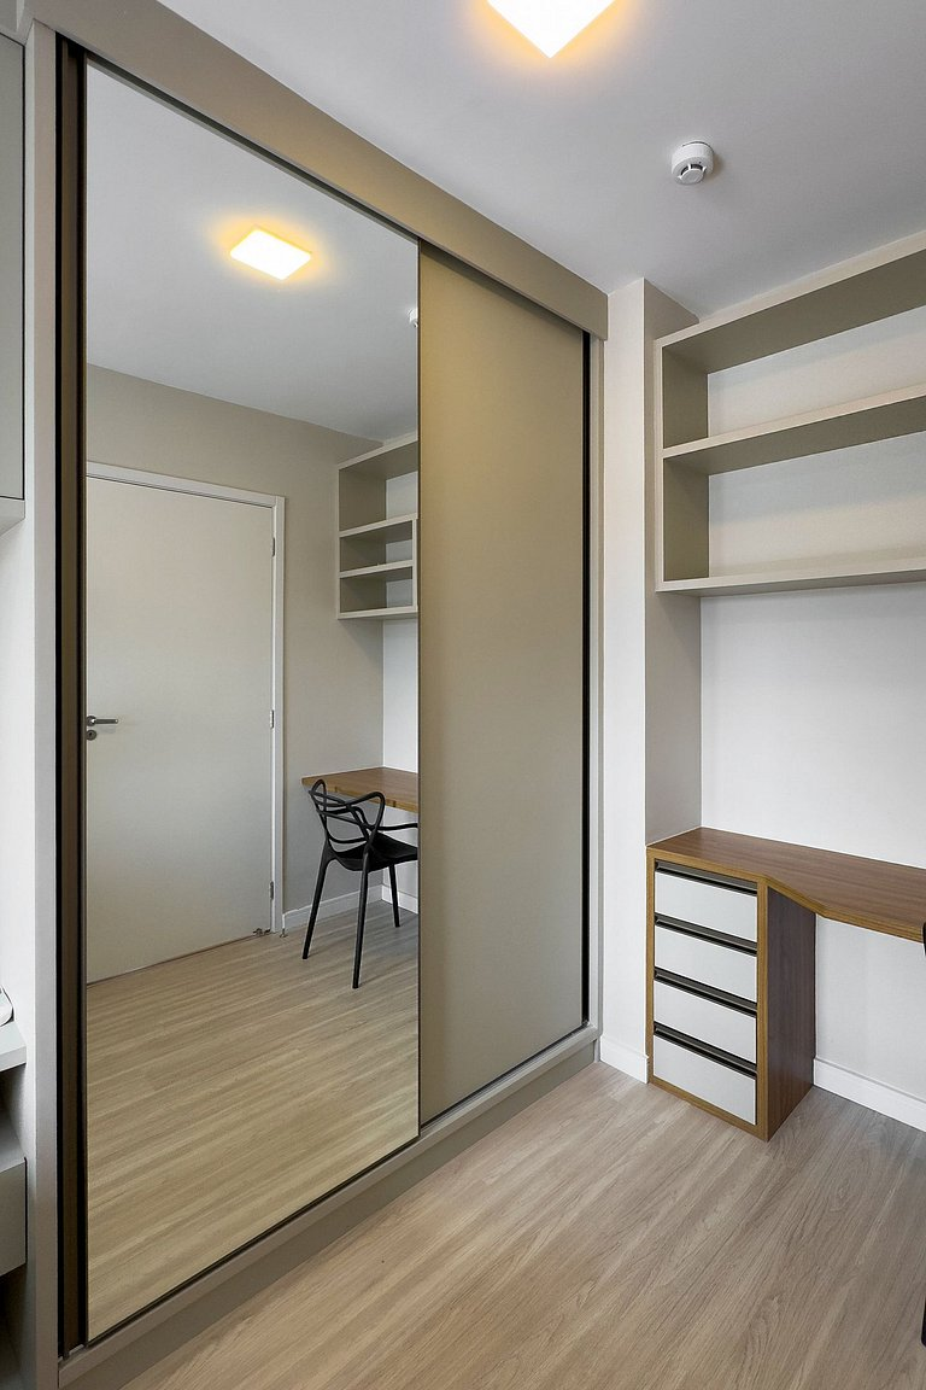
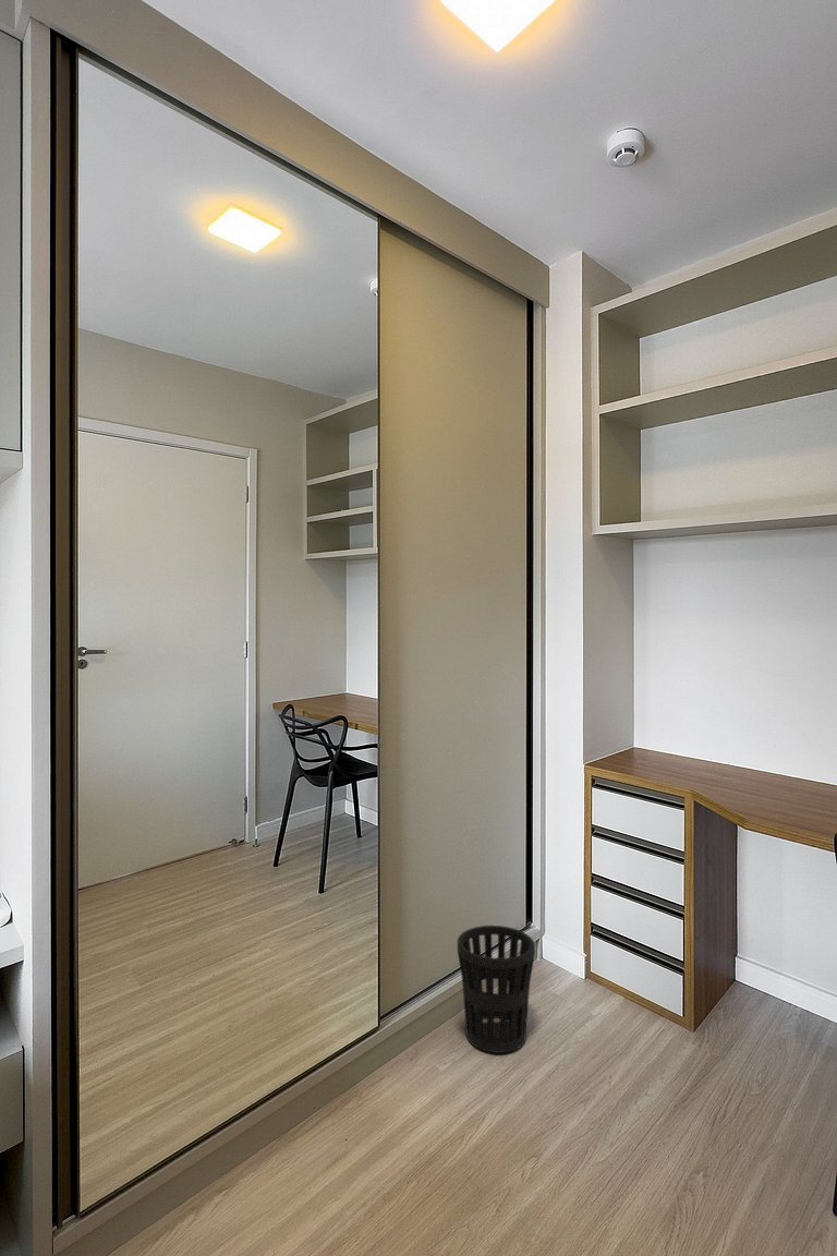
+ wastebasket [457,925,536,1054]
